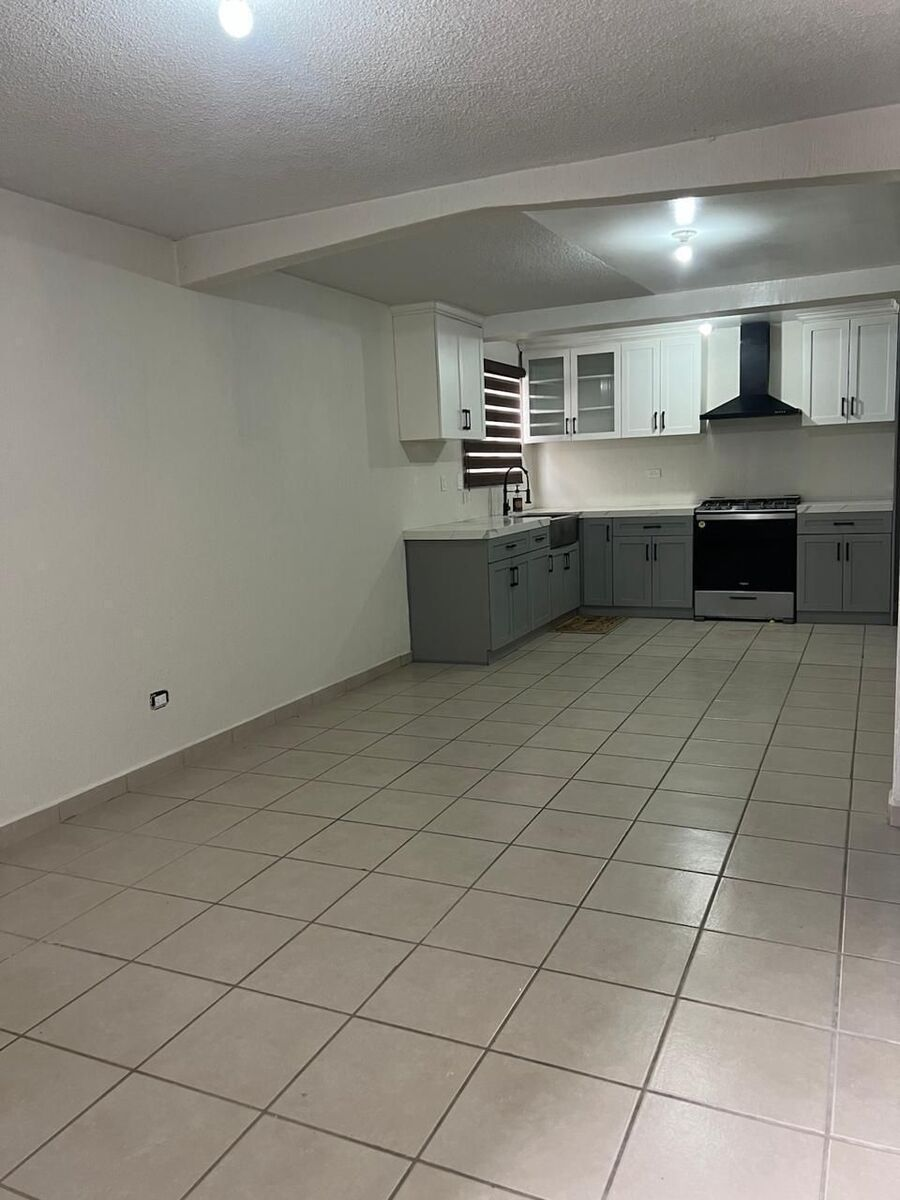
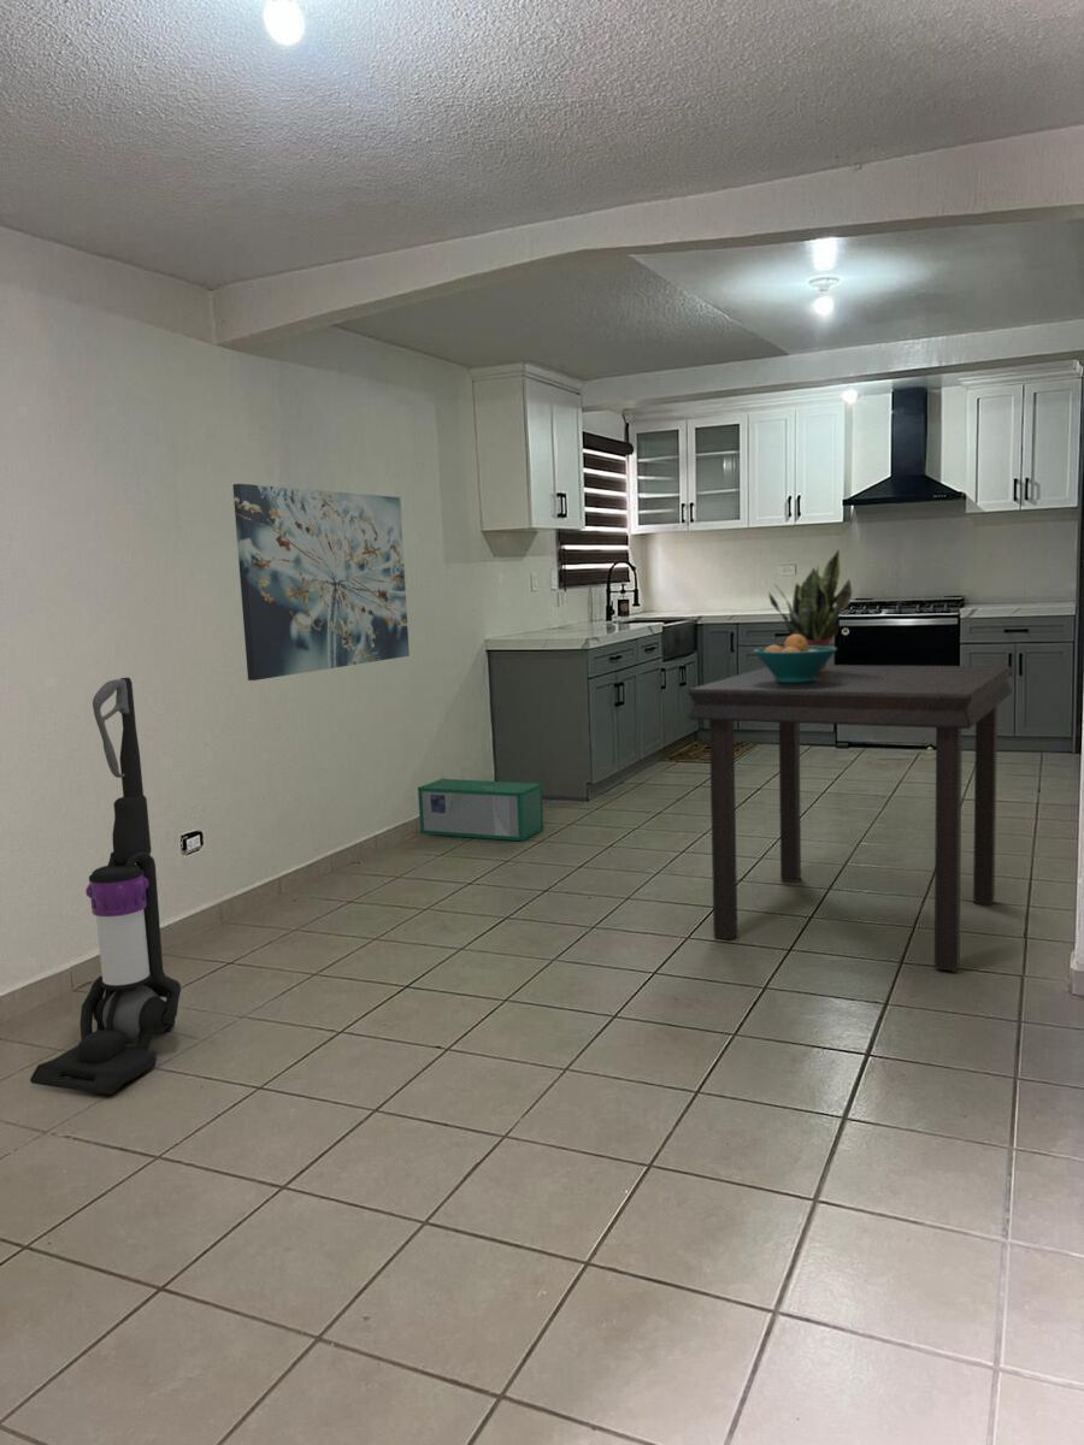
+ vacuum cleaner [29,677,182,1096]
+ storage bin [417,778,544,843]
+ potted plant [767,548,853,672]
+ dining table [687,663,1014,973]
+ fruit bowl [753,635,838,683]
+ wall art [232,483,411,682]
